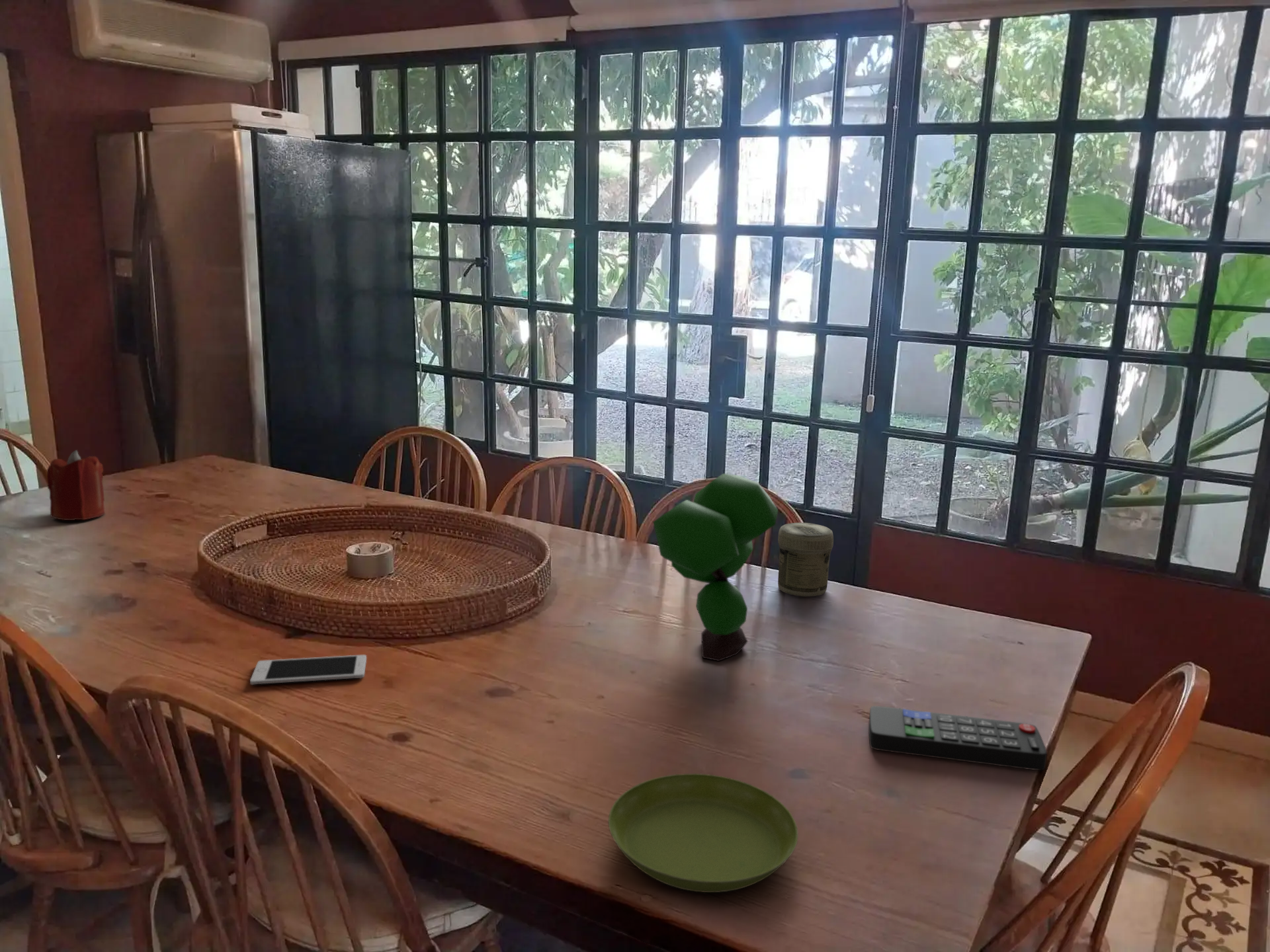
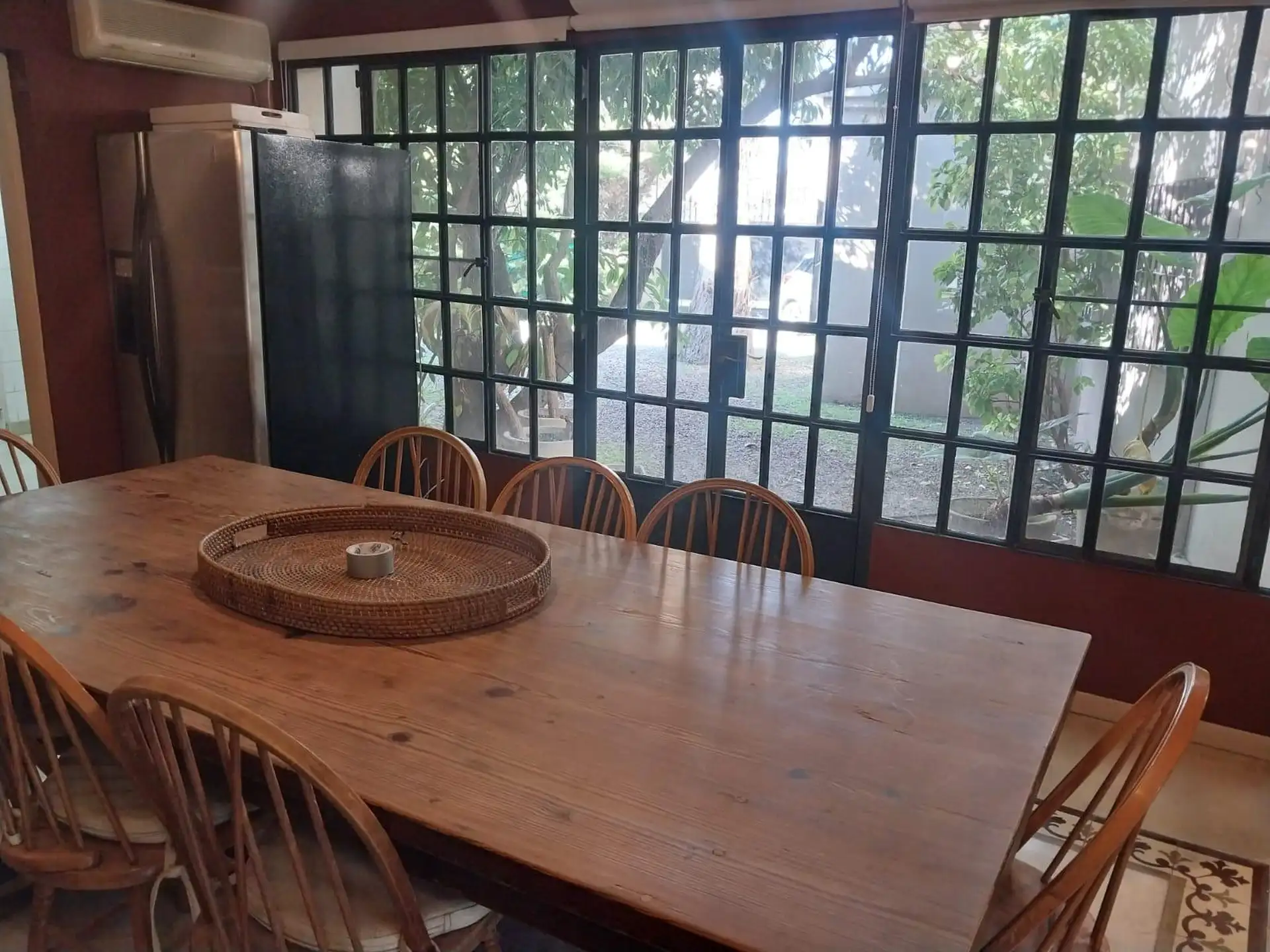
- candle [46,450,105,521]
- plant [652,473,779,662]
- jar [777,522,834,597]
- saucer [608,773,799,893]
- cell phone [249,654,367,686]
- remote control [868,705,1048,771]
